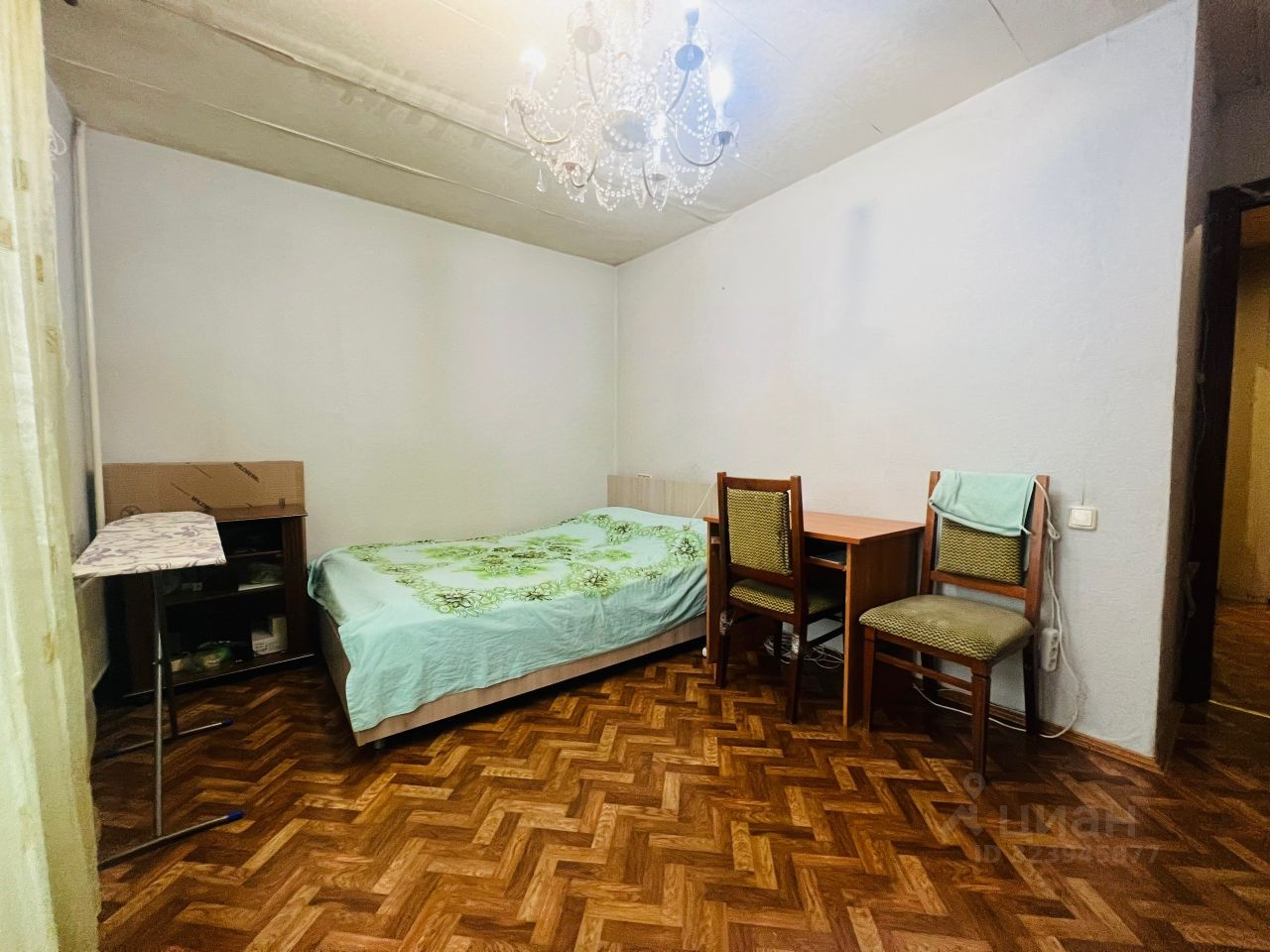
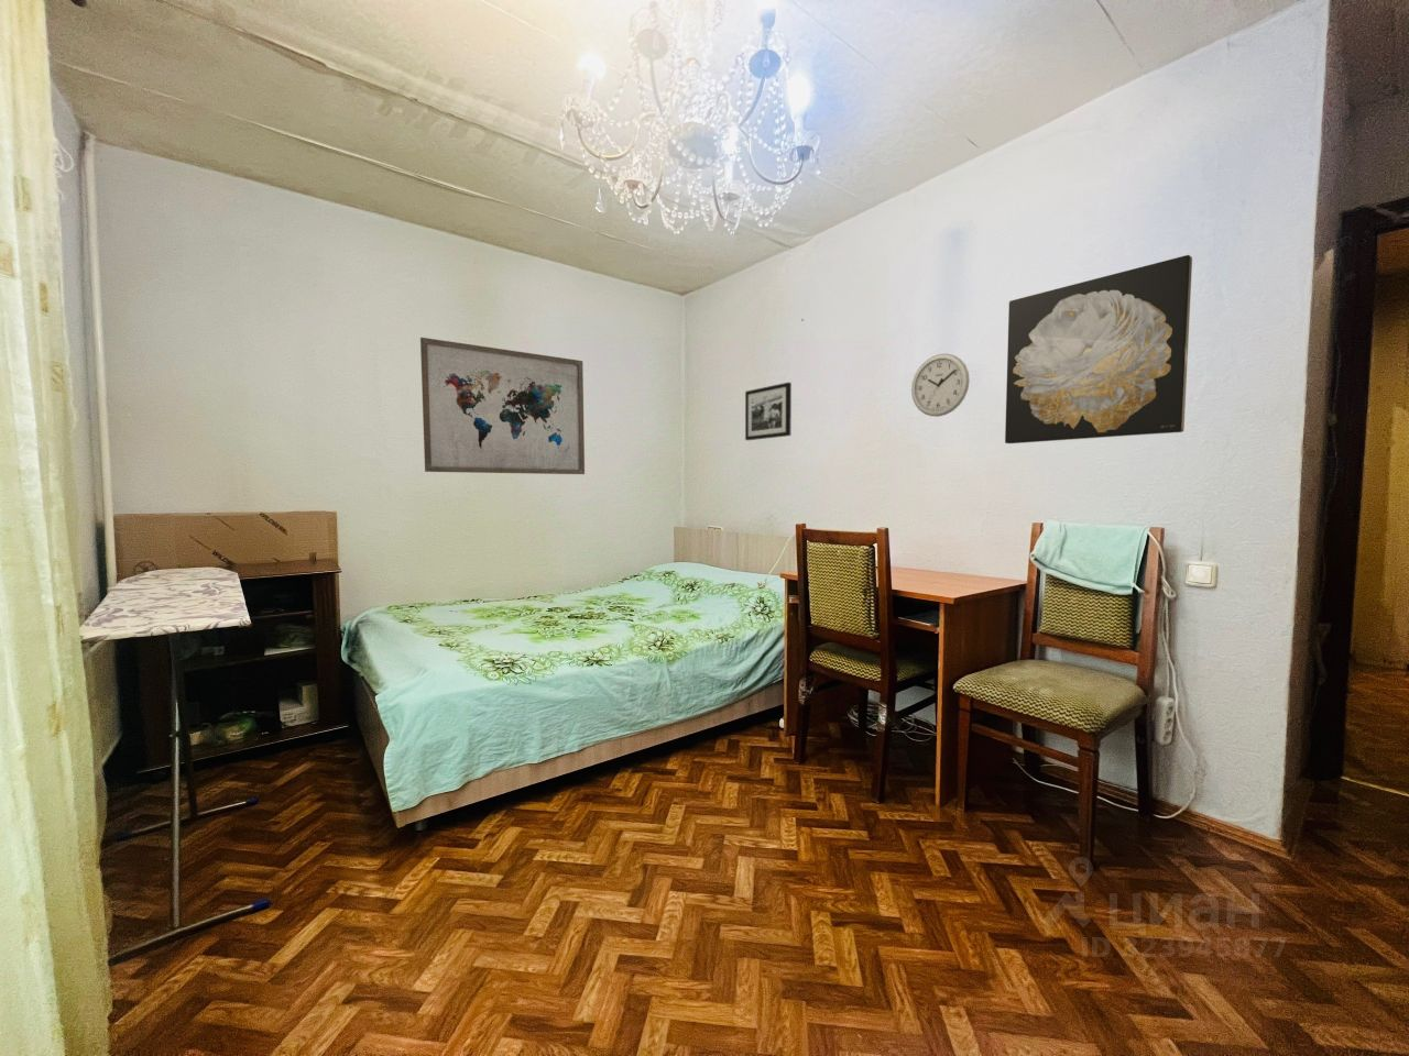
+ wall art [419,336,586,475]
+ picture frame [744,382,792,441]
+ wall clock [911,352,971,418]
+ wall art [1004,254,1194,445]
